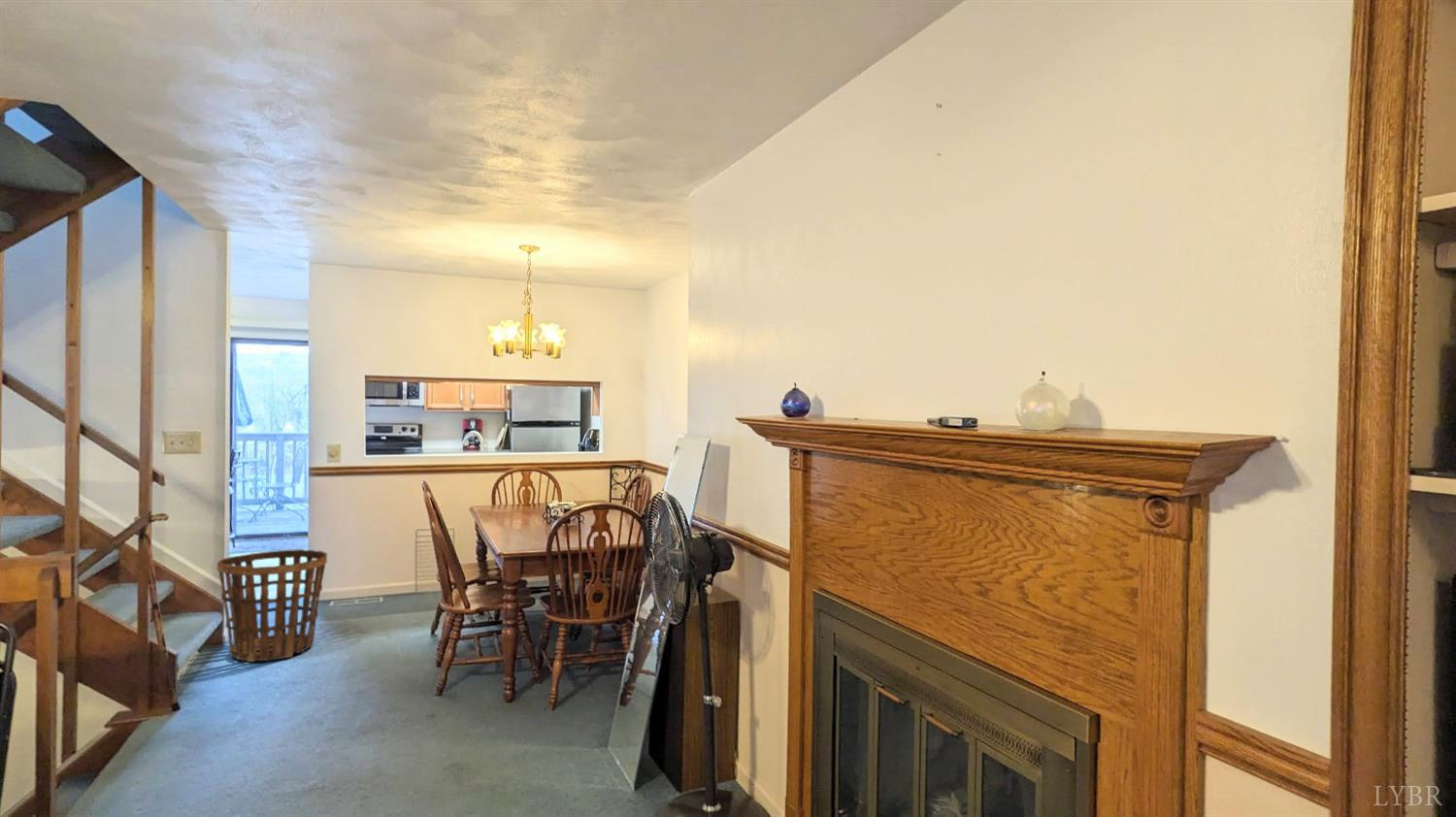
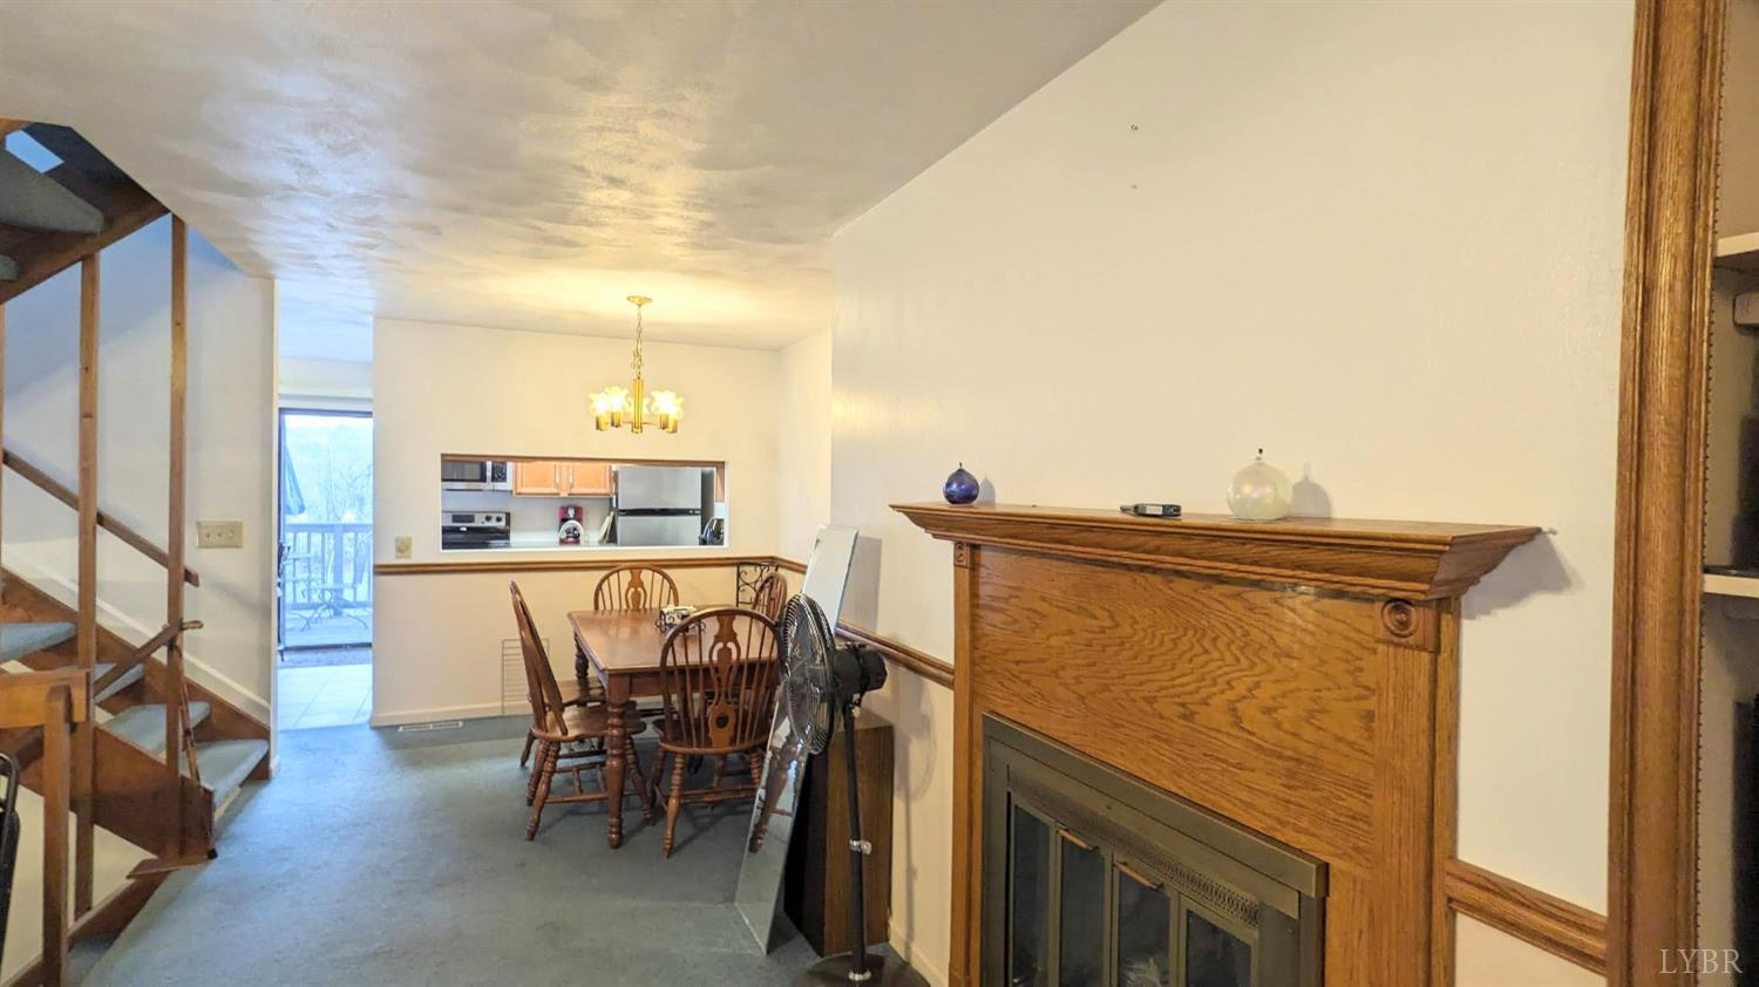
- basket [216,548,328,663]
